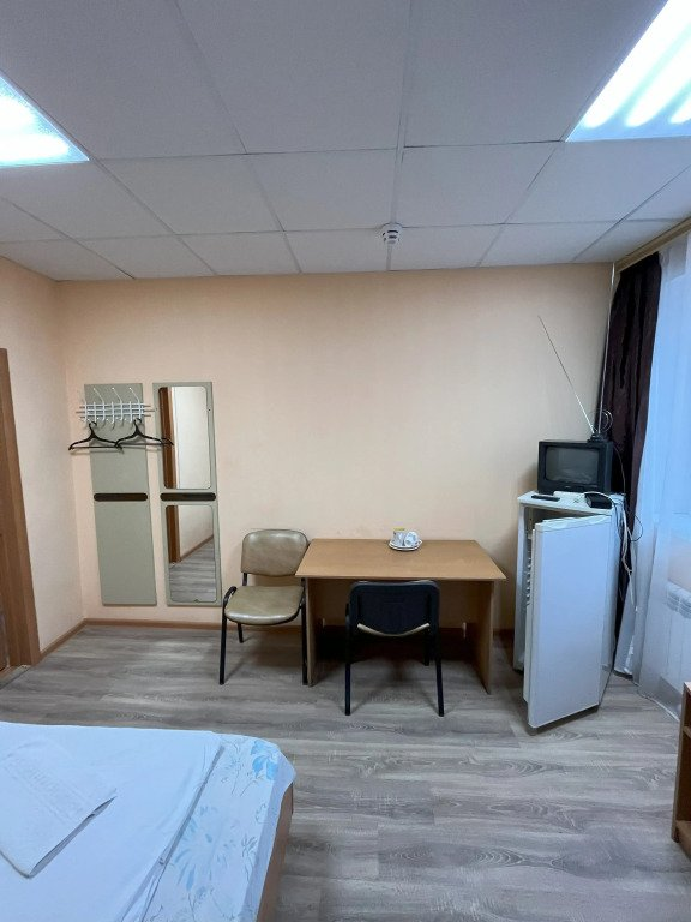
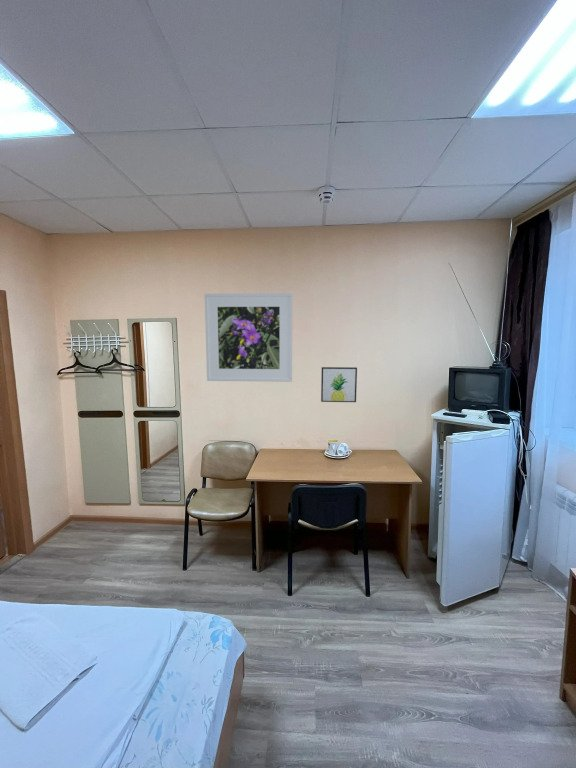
+ wall art [320,366,358,403]
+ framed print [204,292,293,383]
